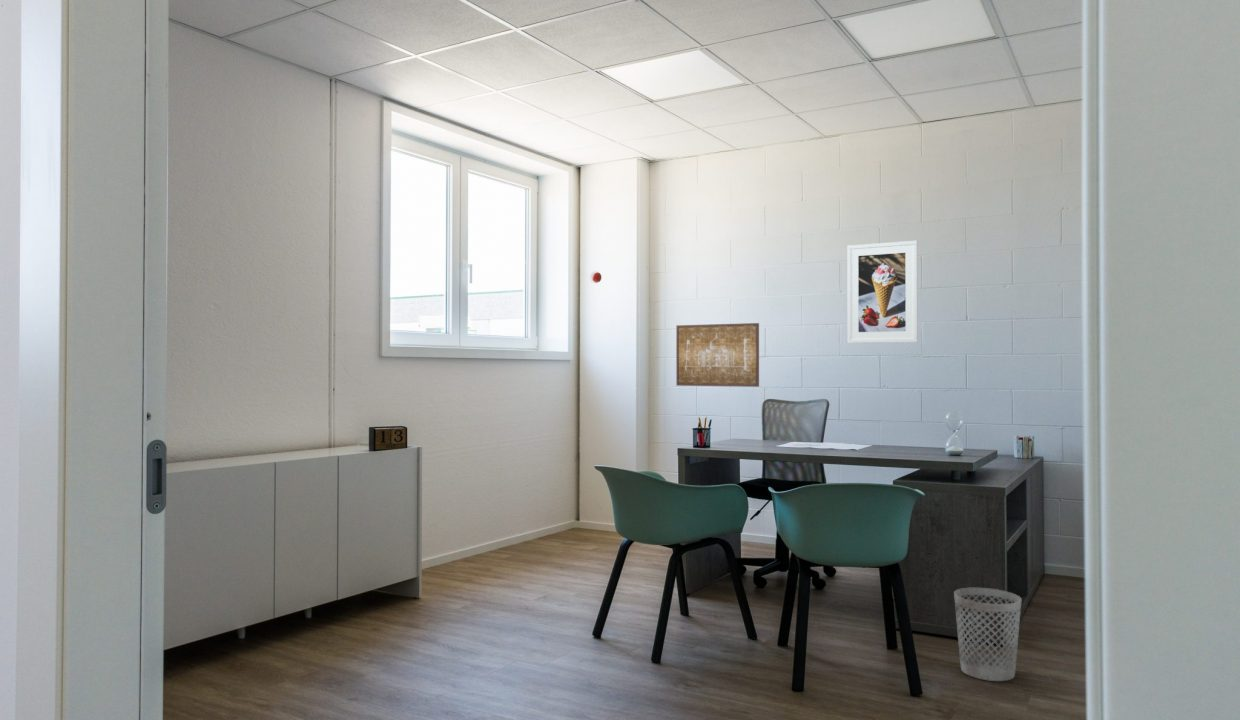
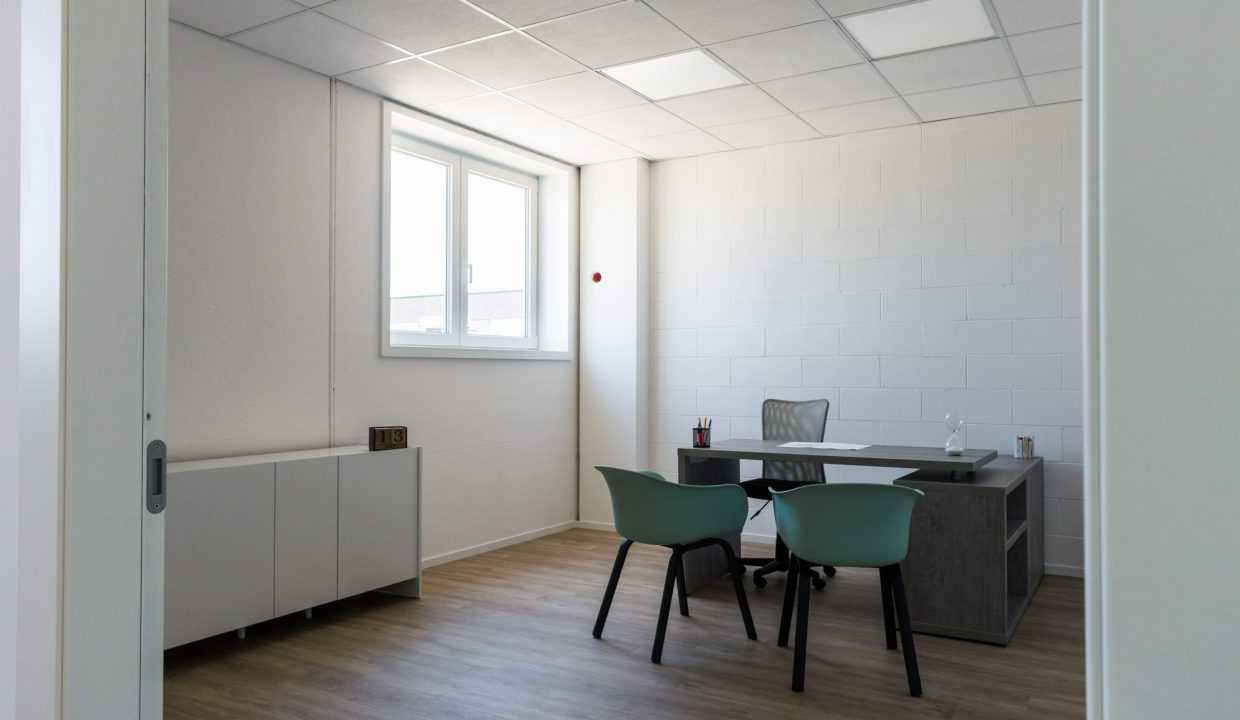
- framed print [846,240,919,344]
- wastebasket [953,587,1022,682]
- wall art [675,322,760,388]
